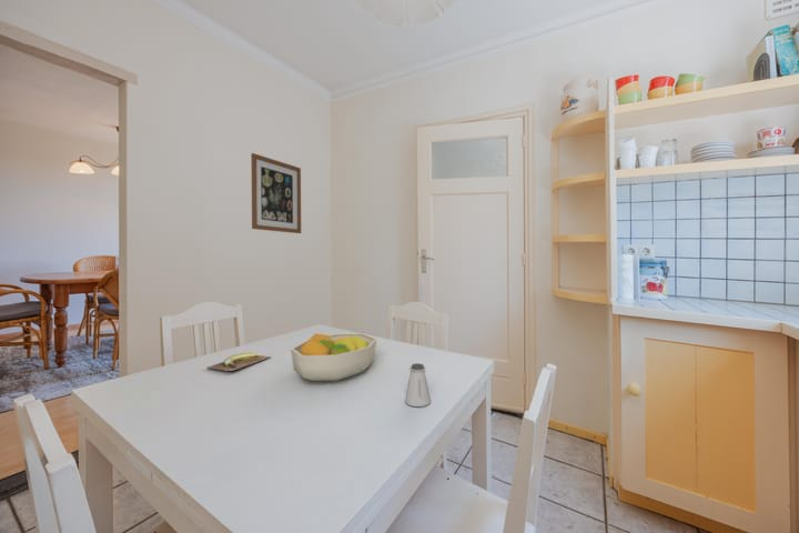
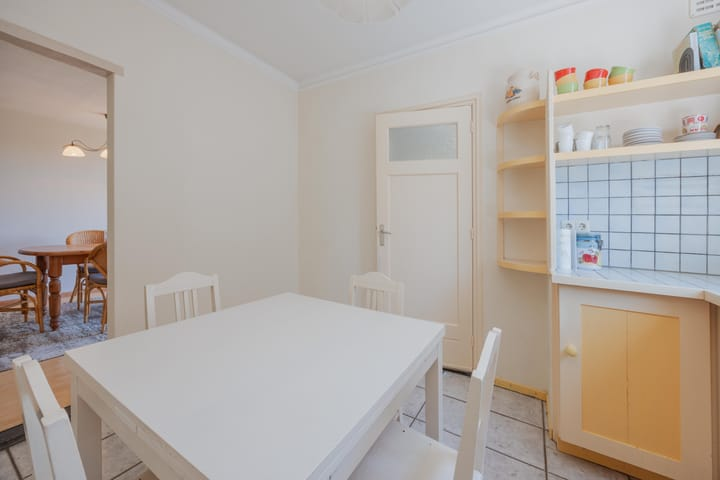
- fruit bowl [290,332,378,382]
- saltshaker [404,362,432,408]
- banana [205,352,272,372]
- wall art [250,152,302,234]
